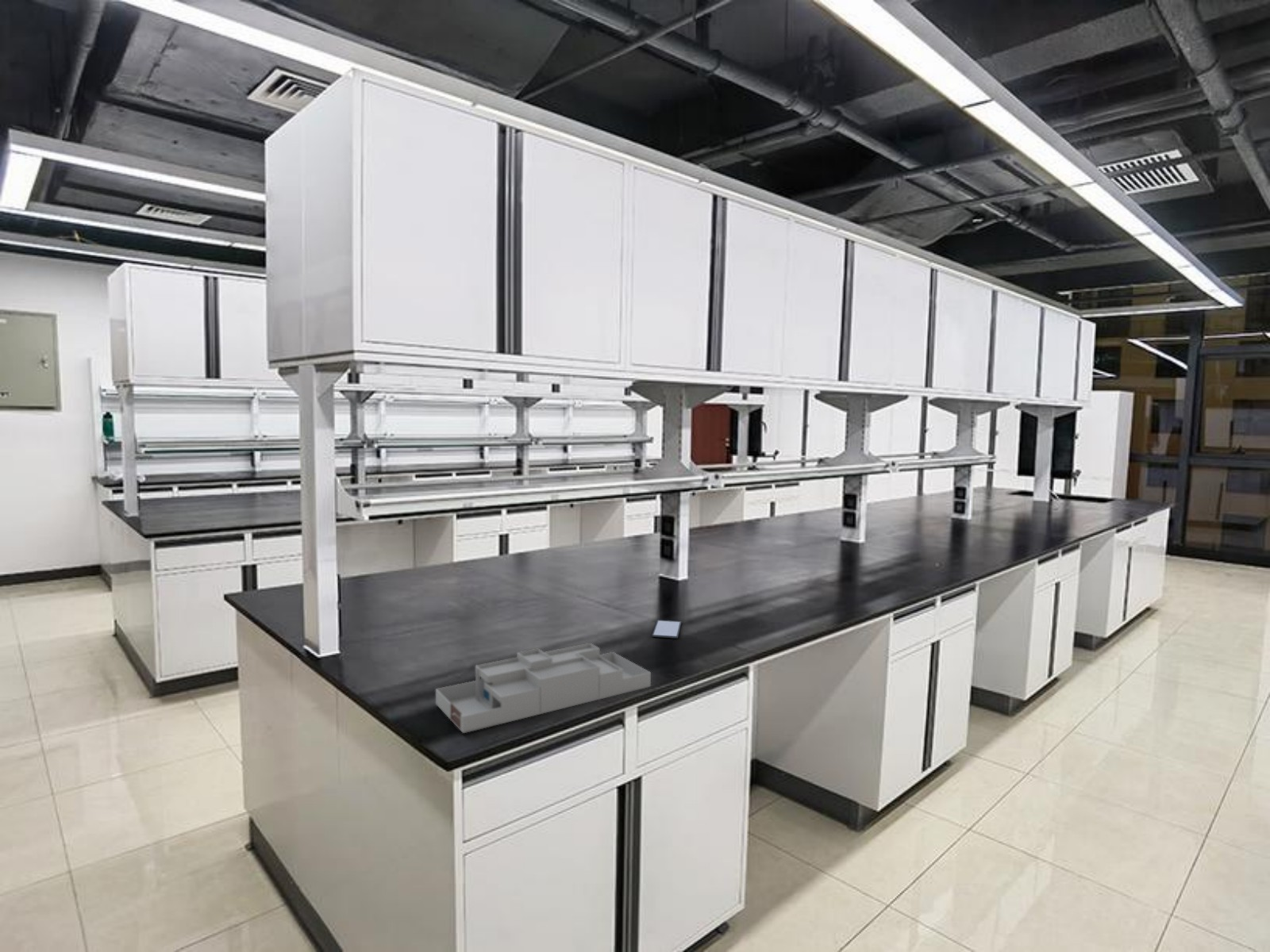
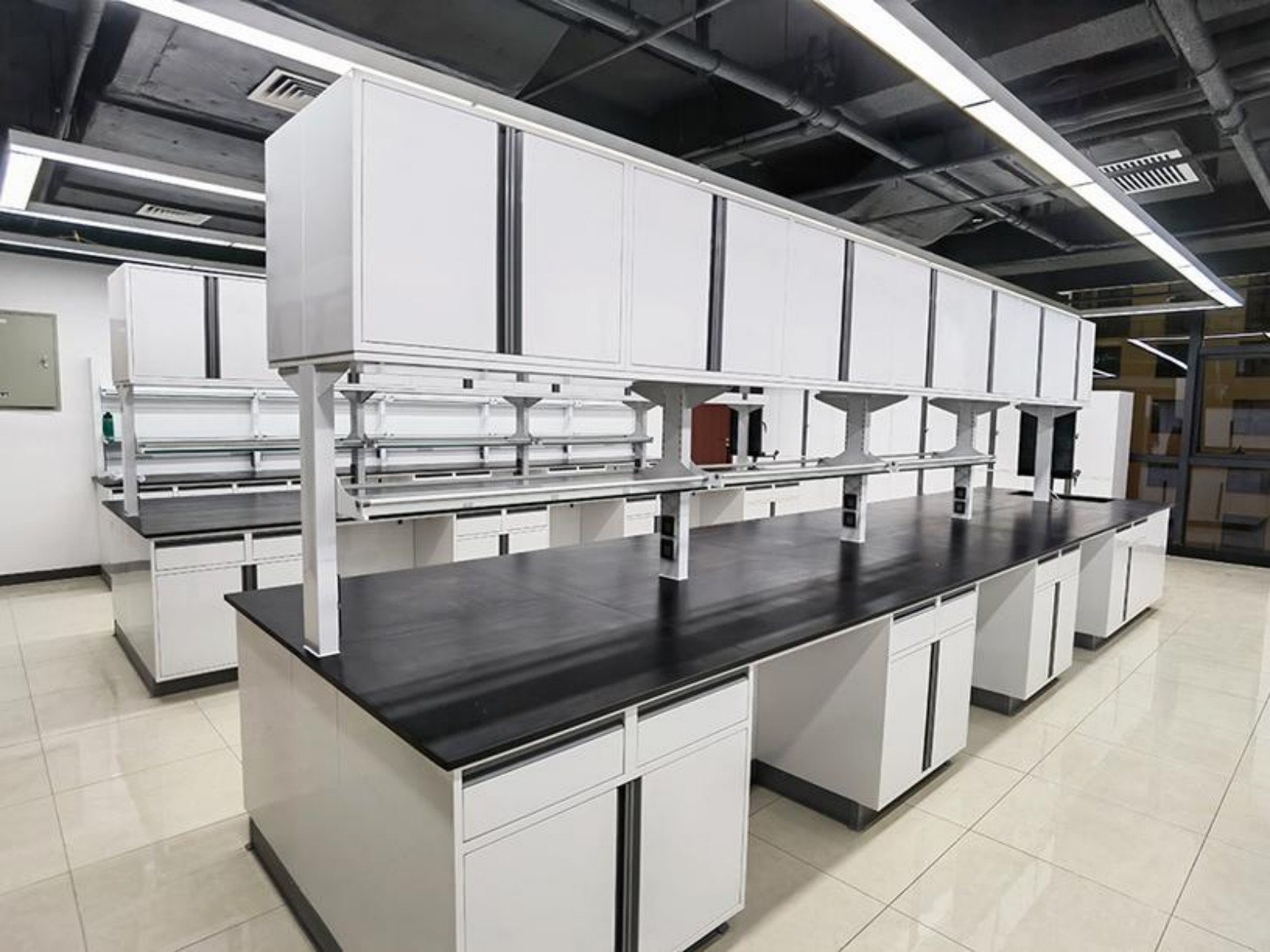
- desk organizer [435,643,652,734]
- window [652,620,682,639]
